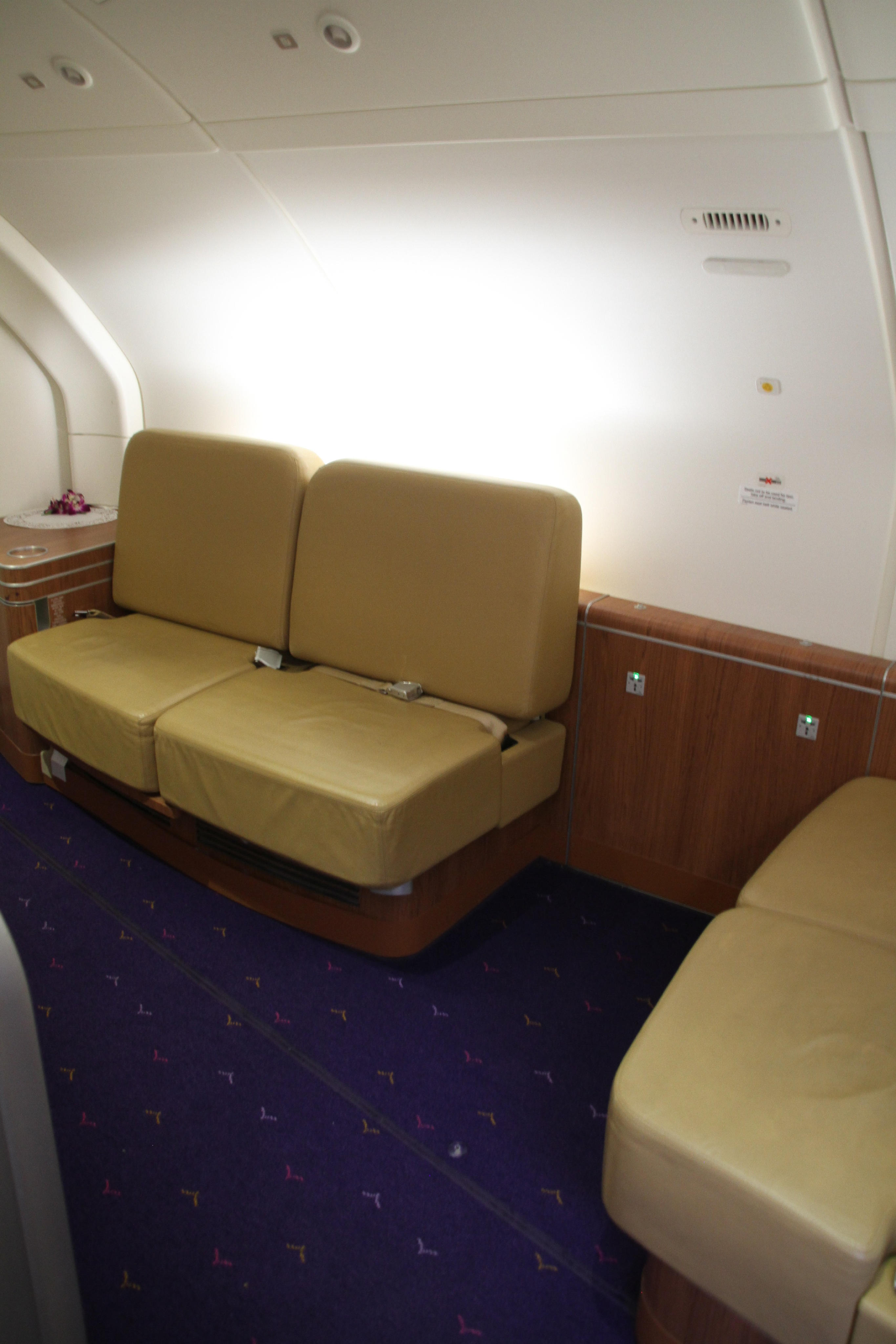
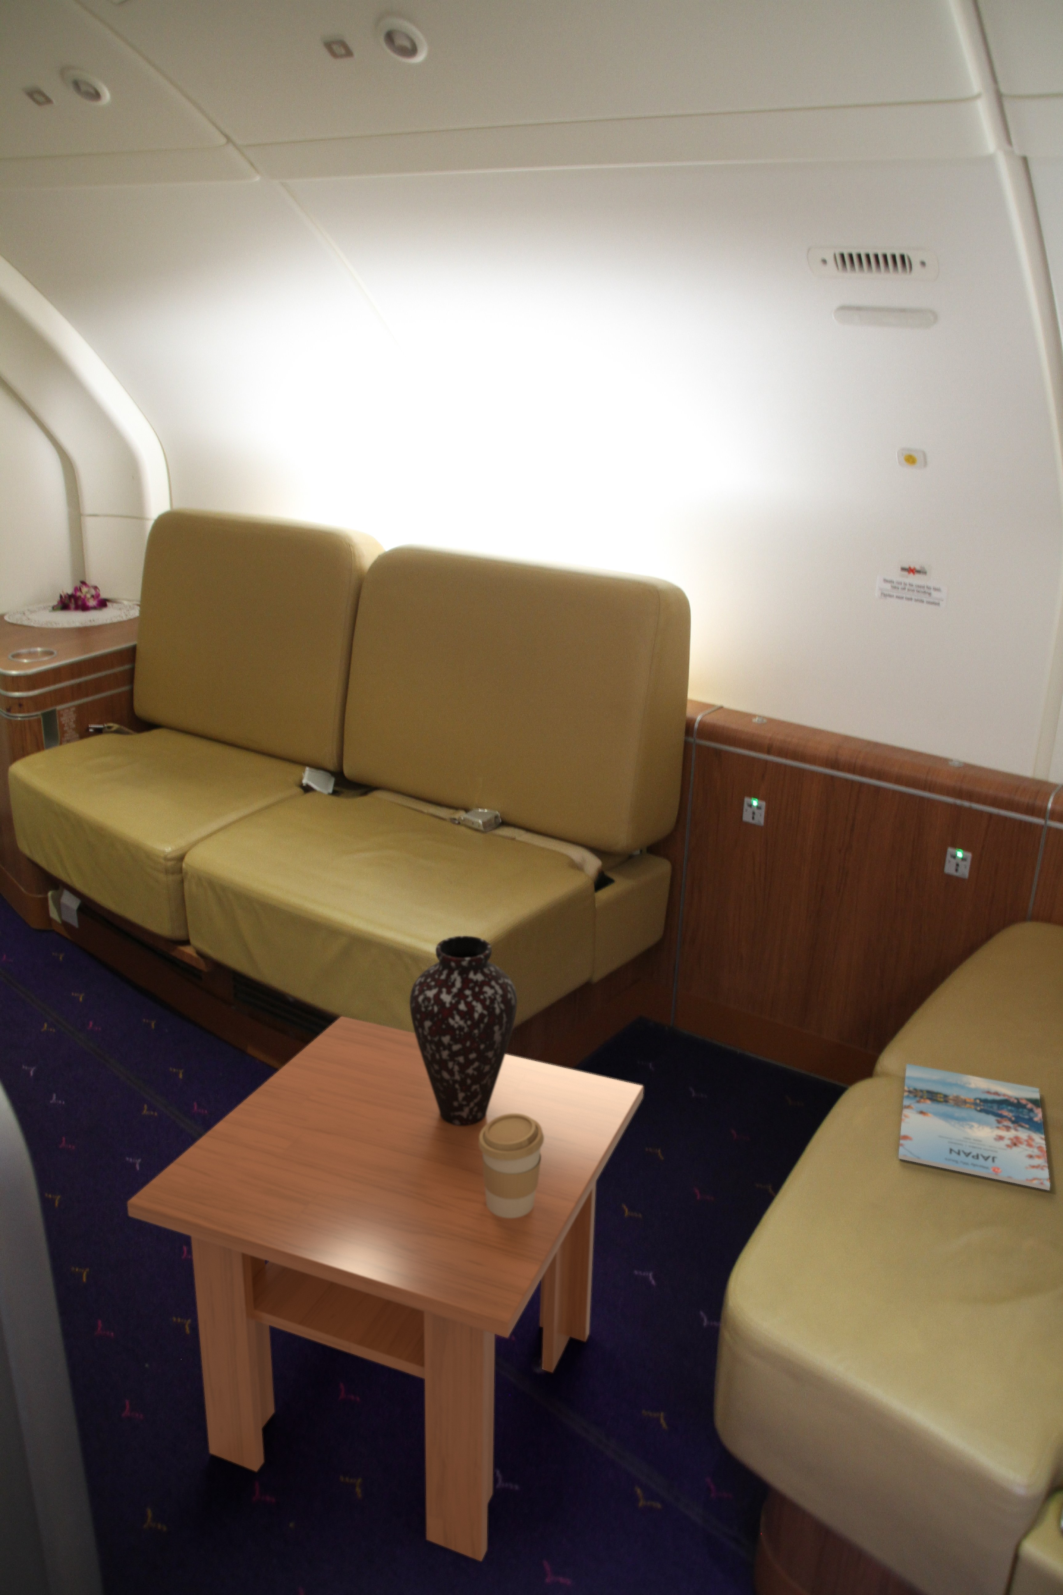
+ coffee cup [479,1113,543,1218]
+ vase [409,935,517,1126]
+ coffee table [127,1016,644,1562]
+ magazine [898,1063,1051,1190]
